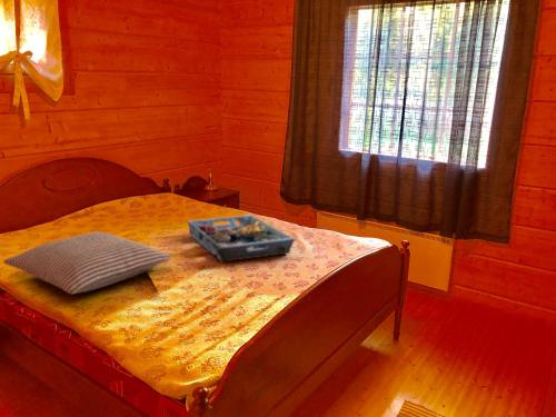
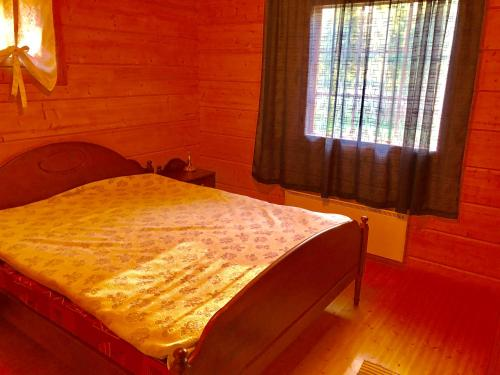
- serving tray [187,214,296,264]
- pillow [2,231,173,295]
